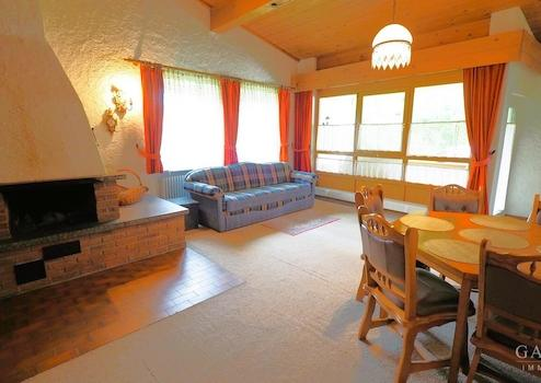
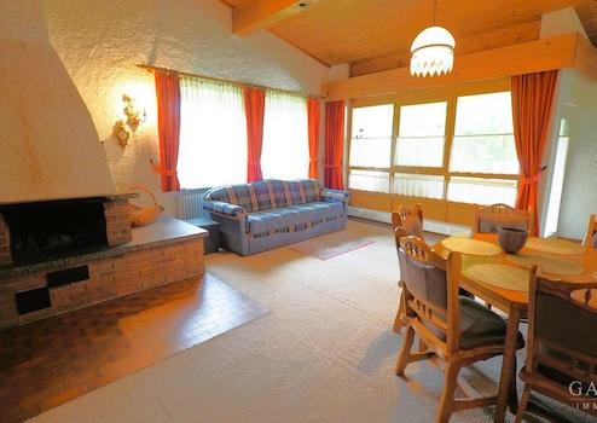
+ decorative bowl [497,226,531,255]
